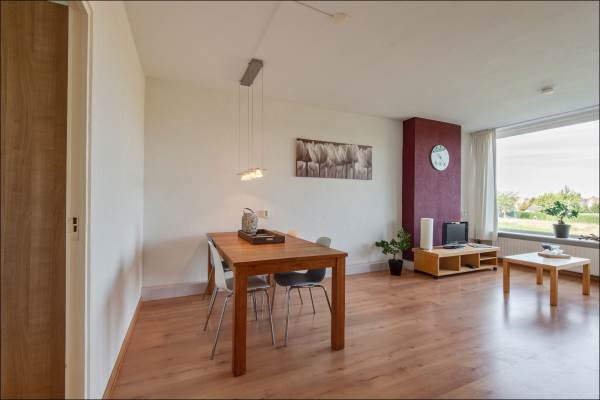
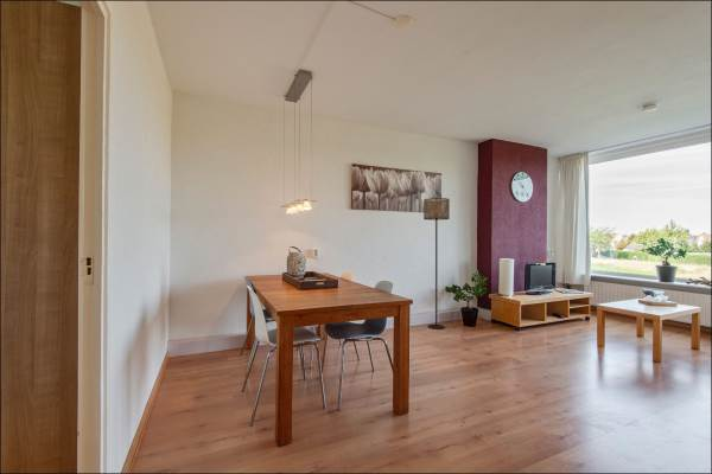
+ floor lamp [422,197,451,331]
